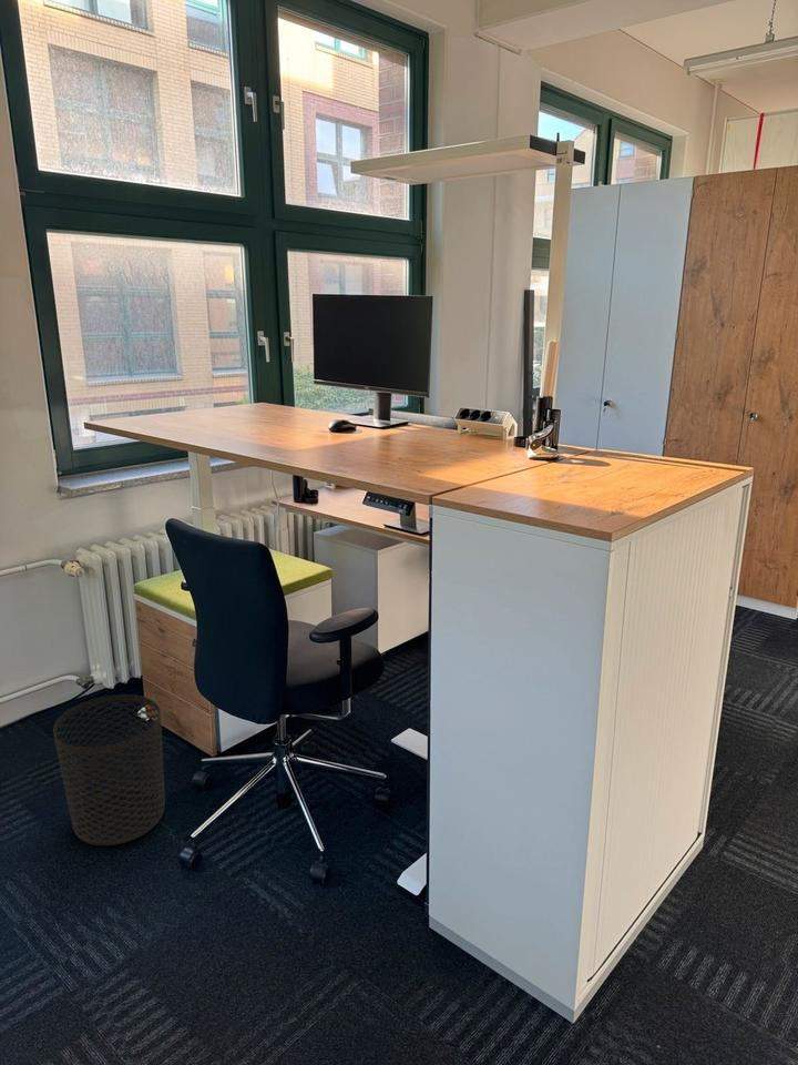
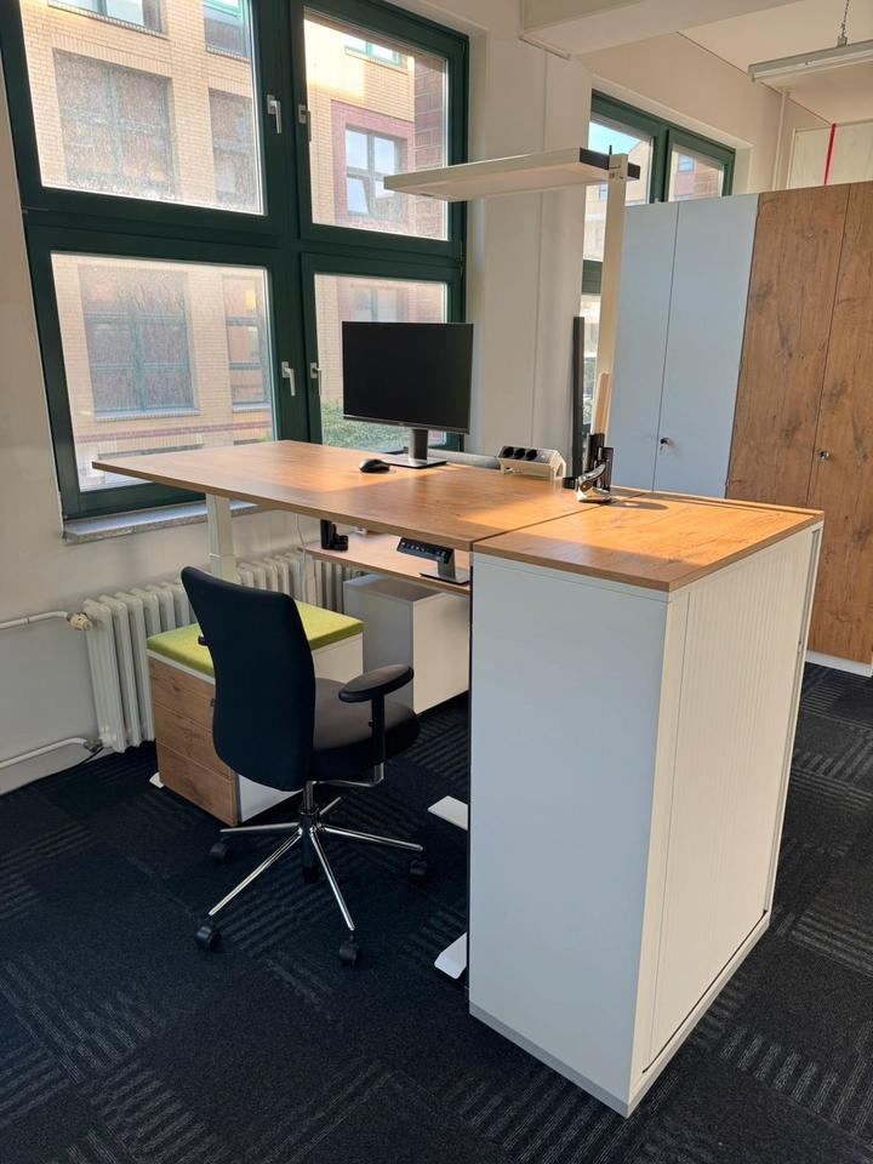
- waste bin [52,693,166,846]
